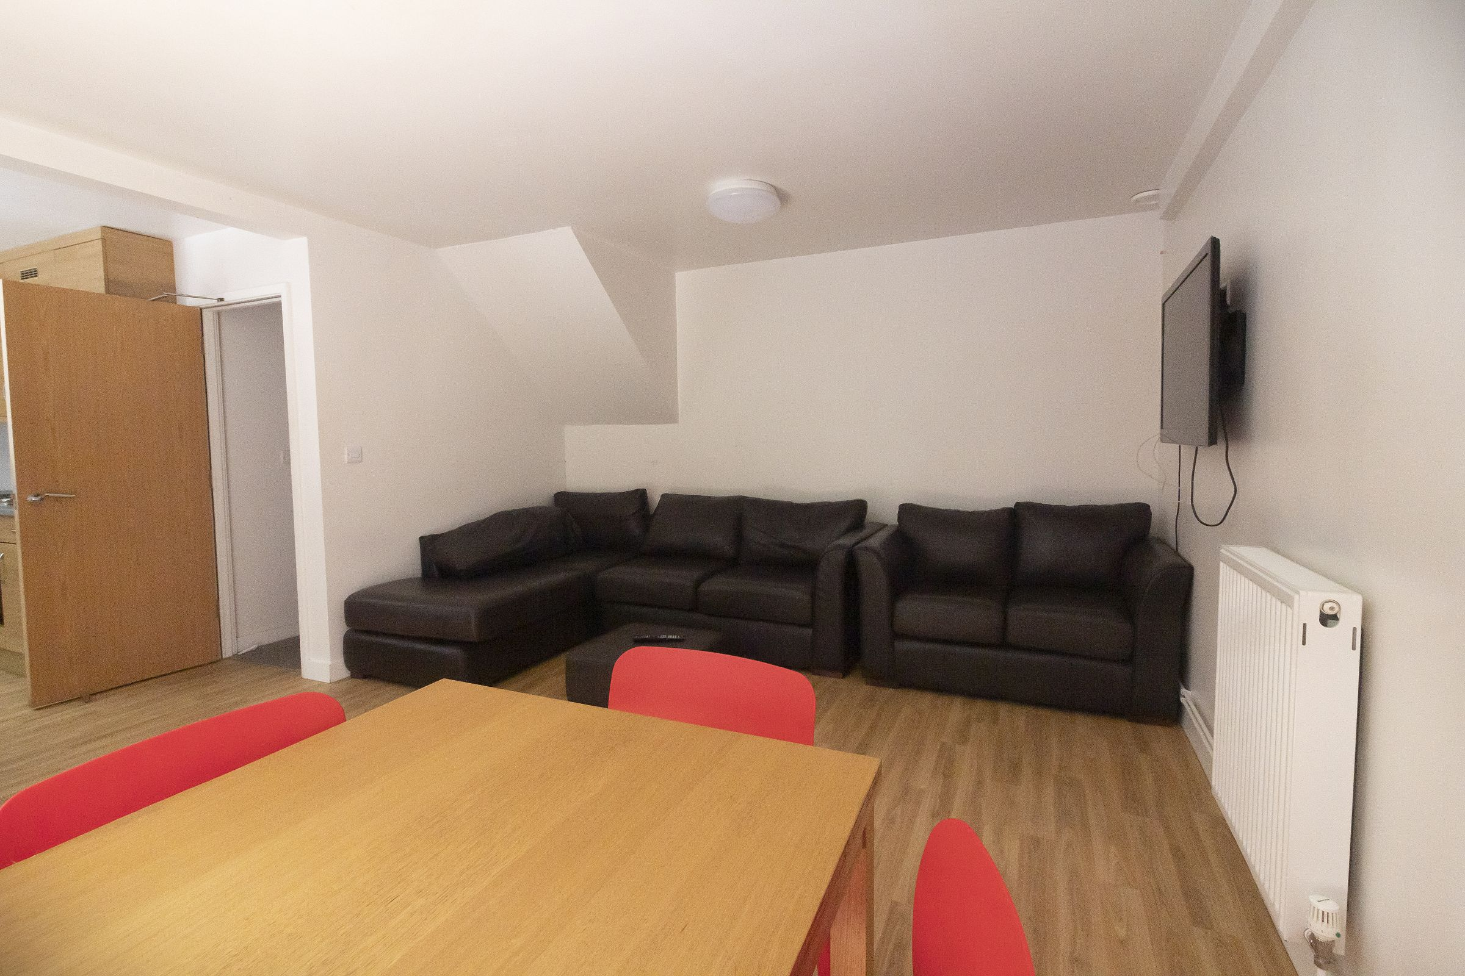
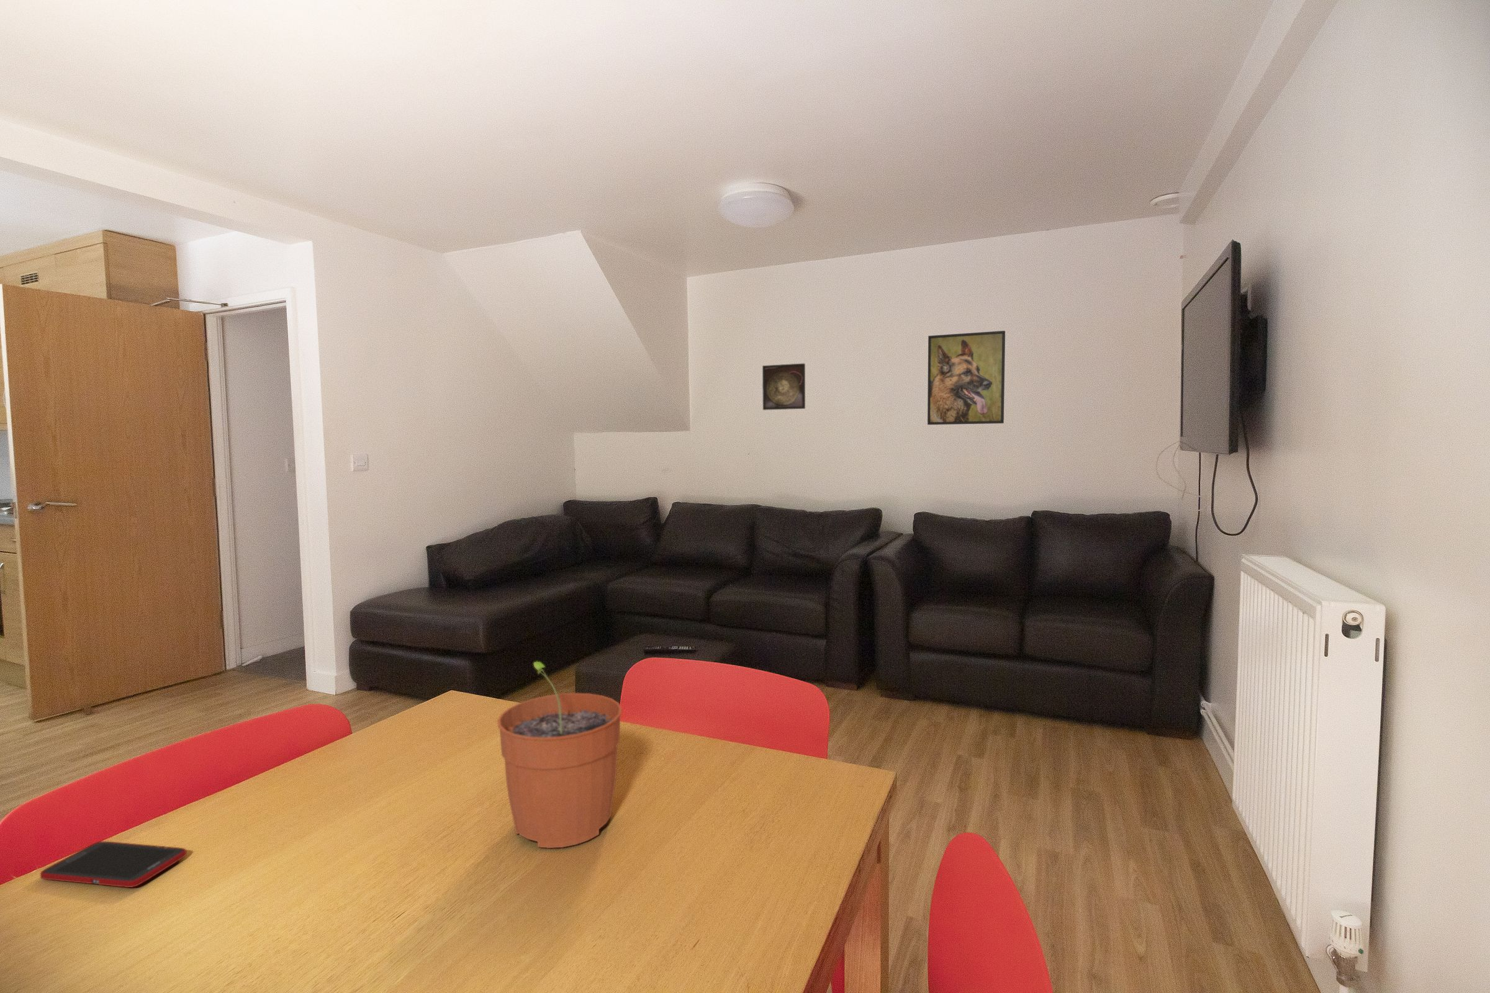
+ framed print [927,330,1006,426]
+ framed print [762,362,806,411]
+ plant pot [497,661,623,849]
+ cell phone [40,841,187,888]
